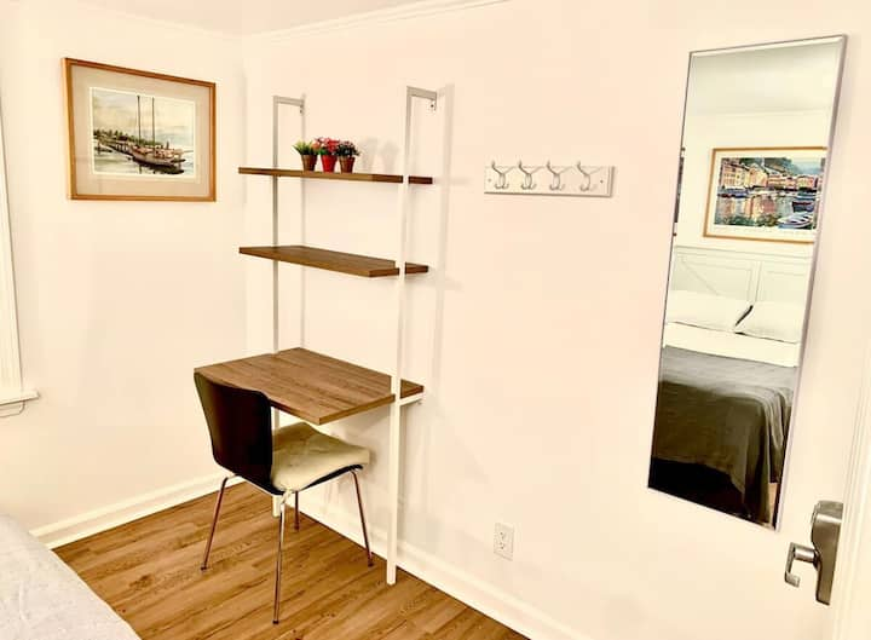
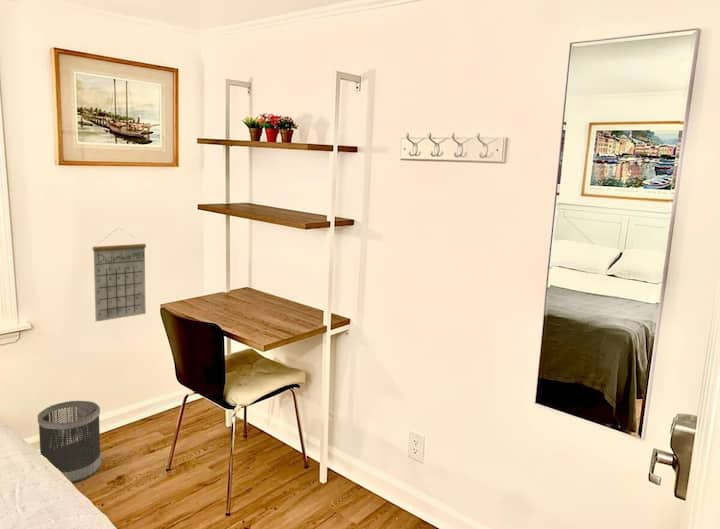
+ calendar [92,227,147,323]
+ wastebasket [37,400,102,483]
